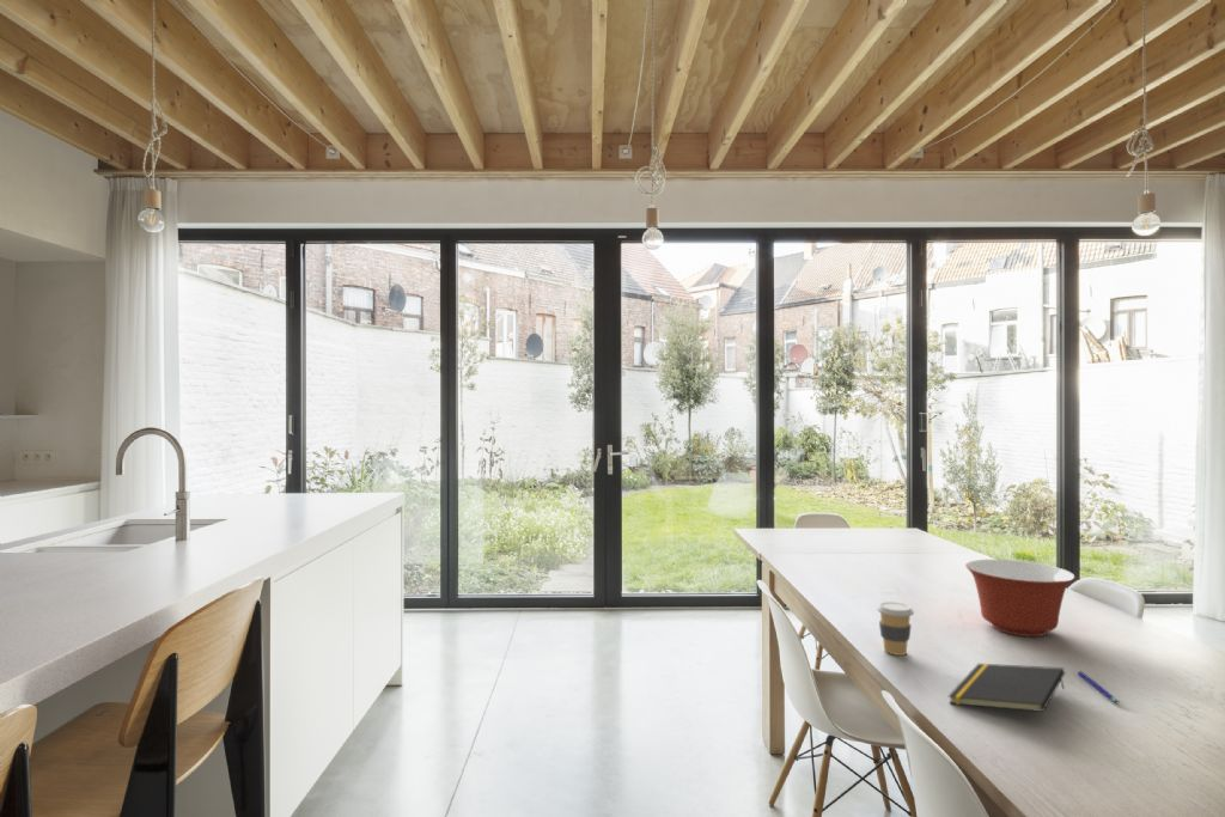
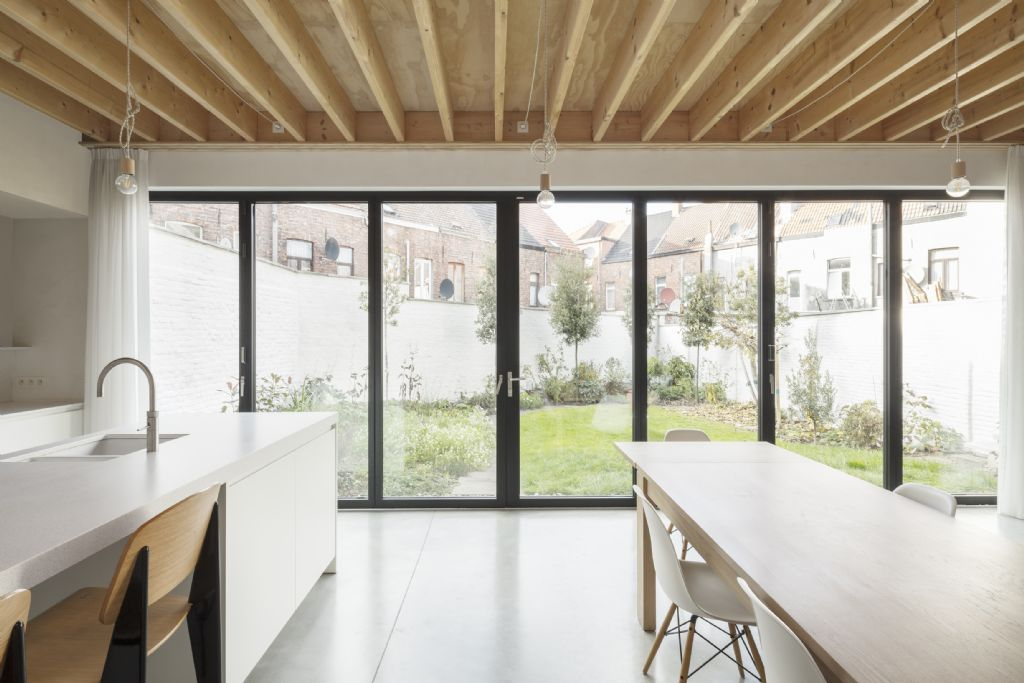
- notepad [947,663,1066,713]
- mixing bowl [964,559,1077,638]
- coffee cup [876,600,915,657]
- pen [1077,670,1120,705]
